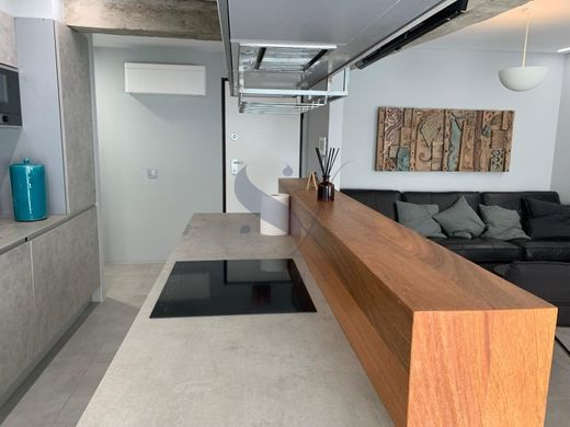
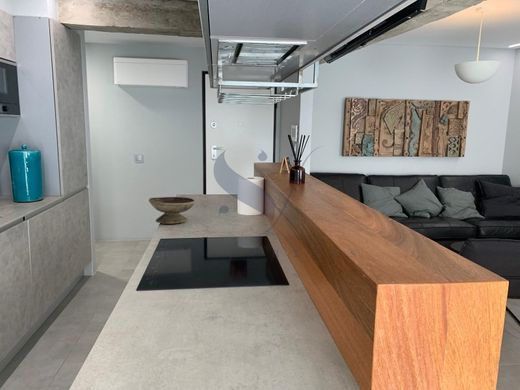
+ decorative bowl [148,196,196,225]
